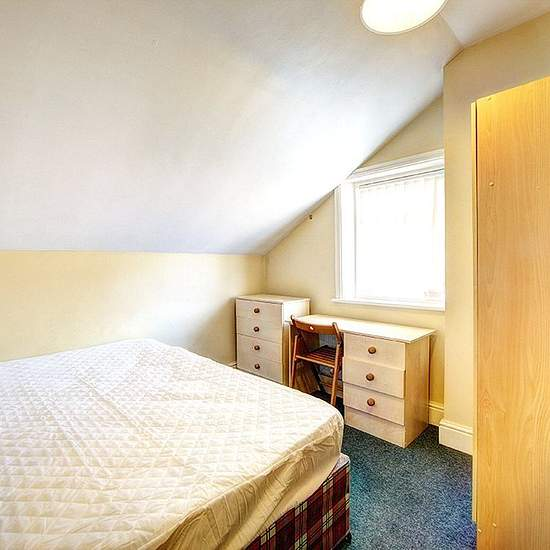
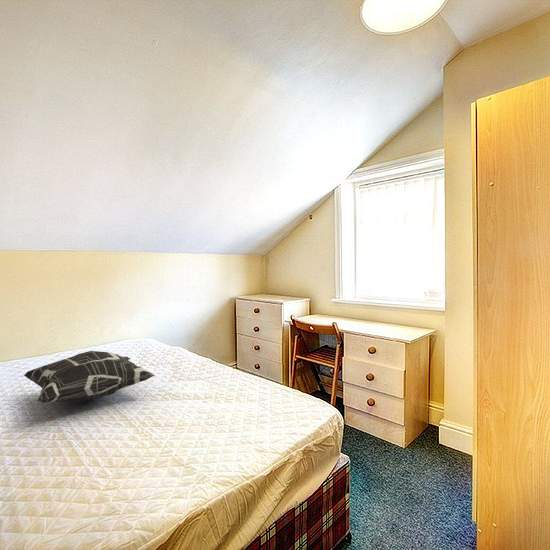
+ decorative pillow [23,350,156,404]
